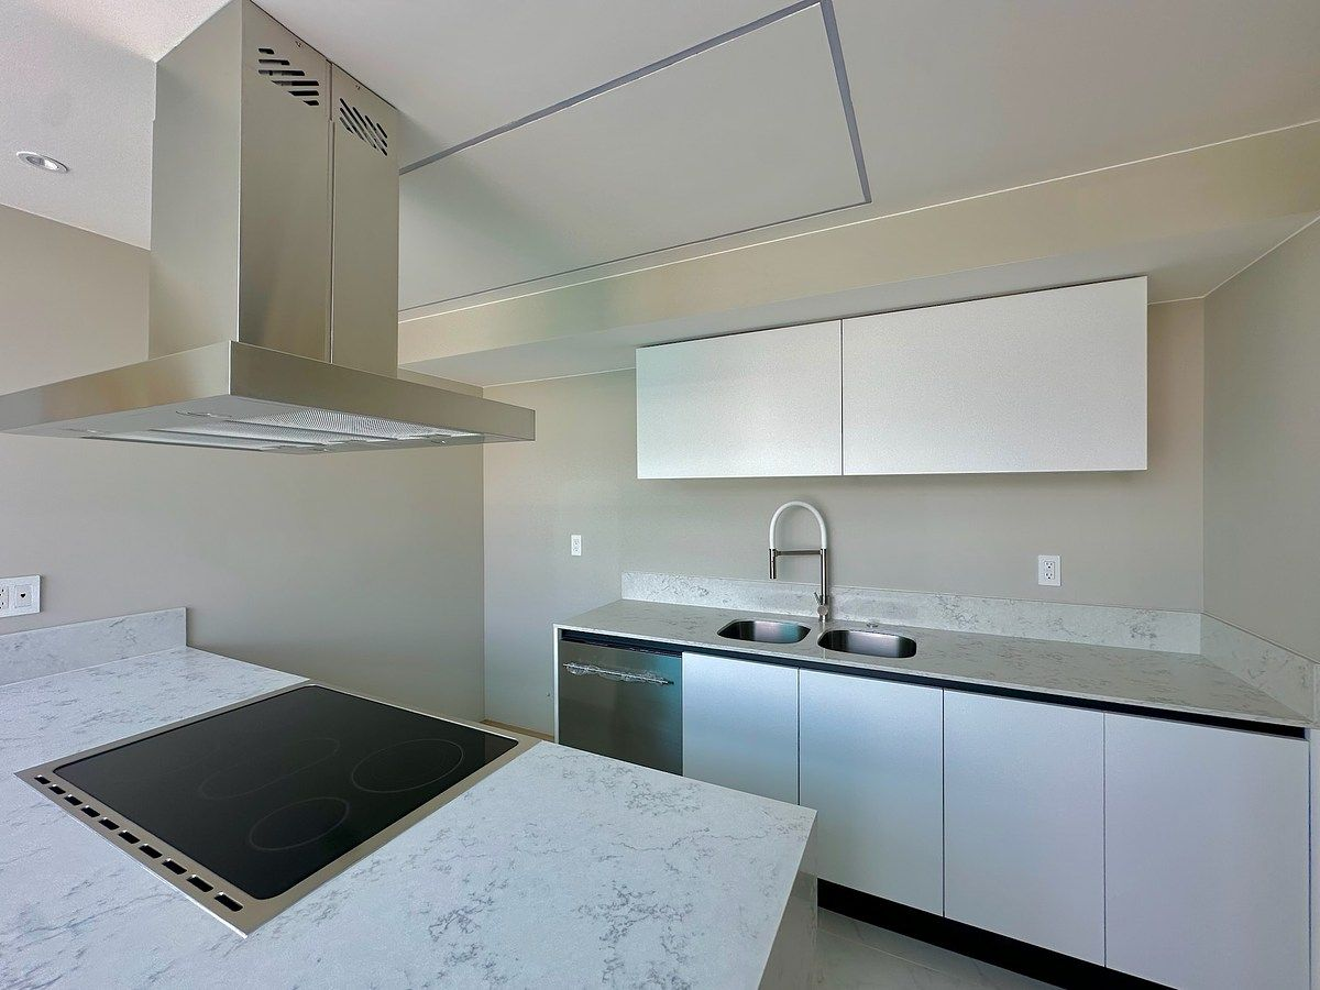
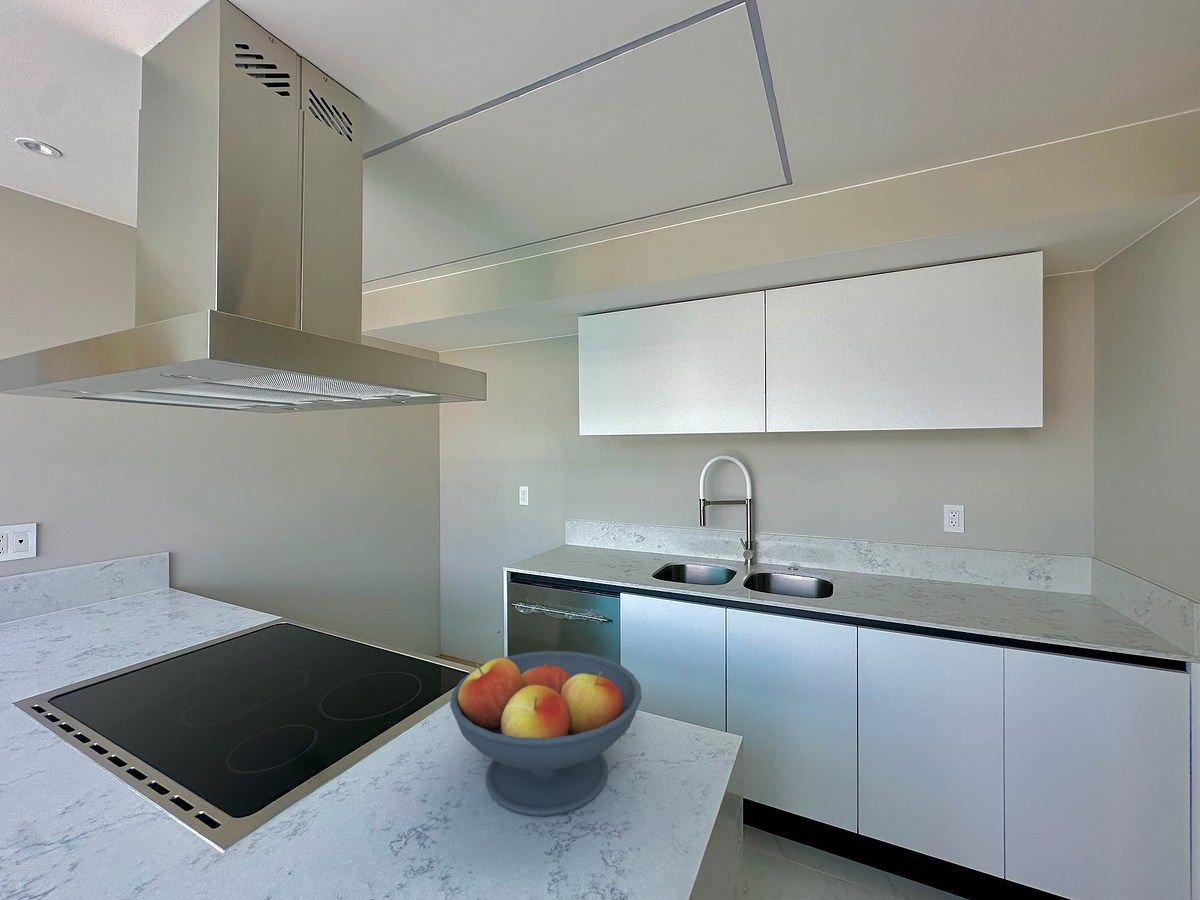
+ fruit bowl [449,650,642,817]
